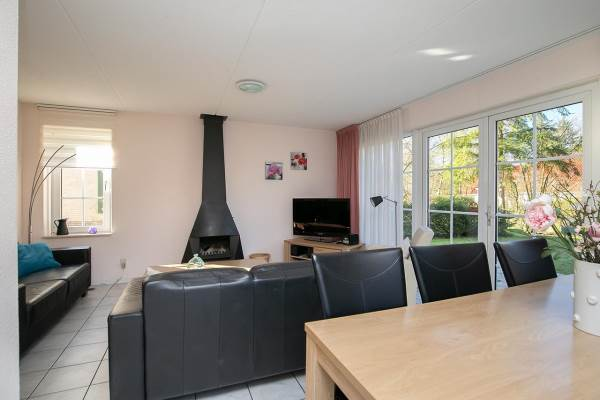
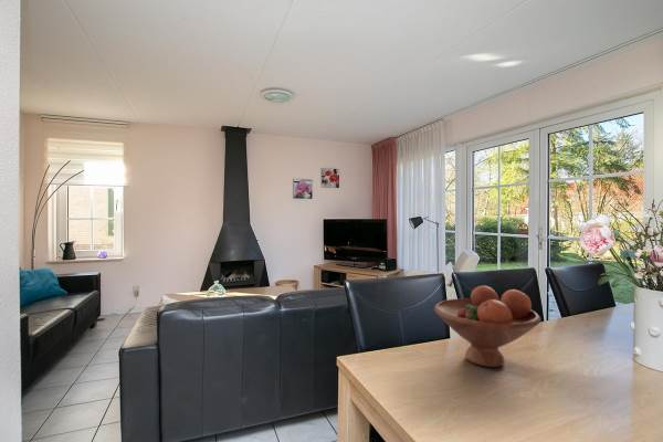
+ fruit bowl [433,285,541,368]
